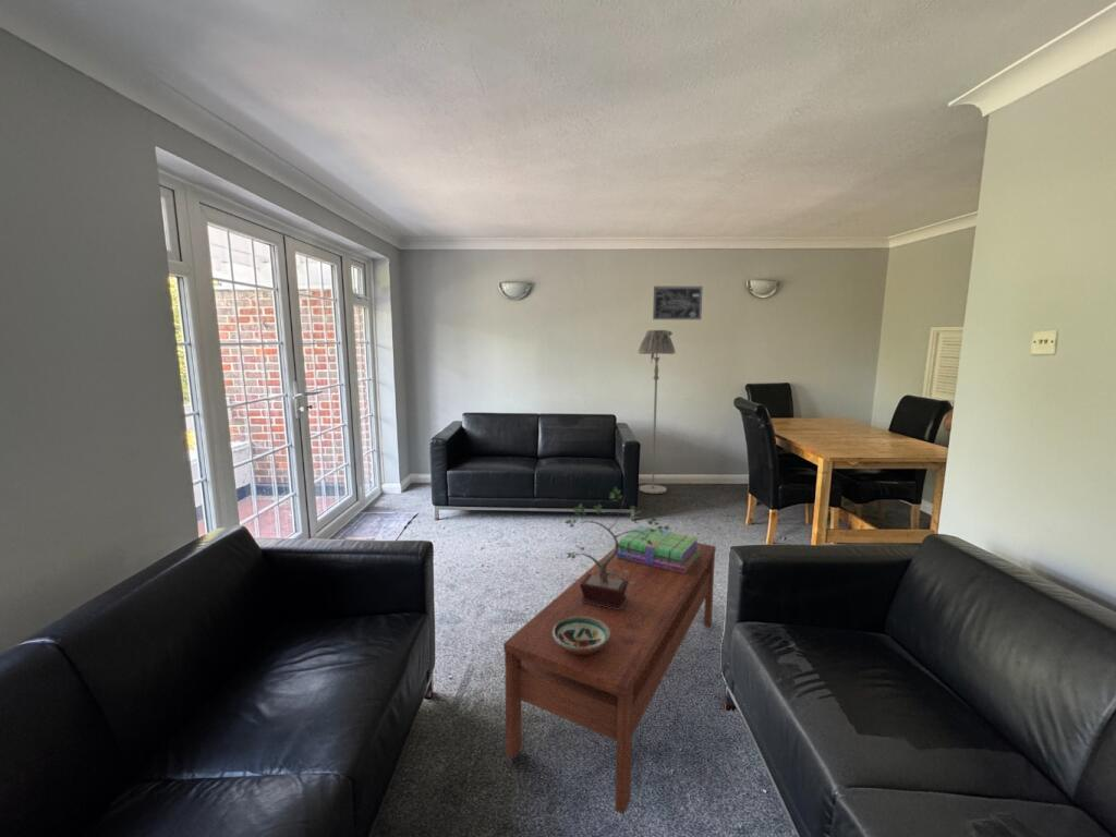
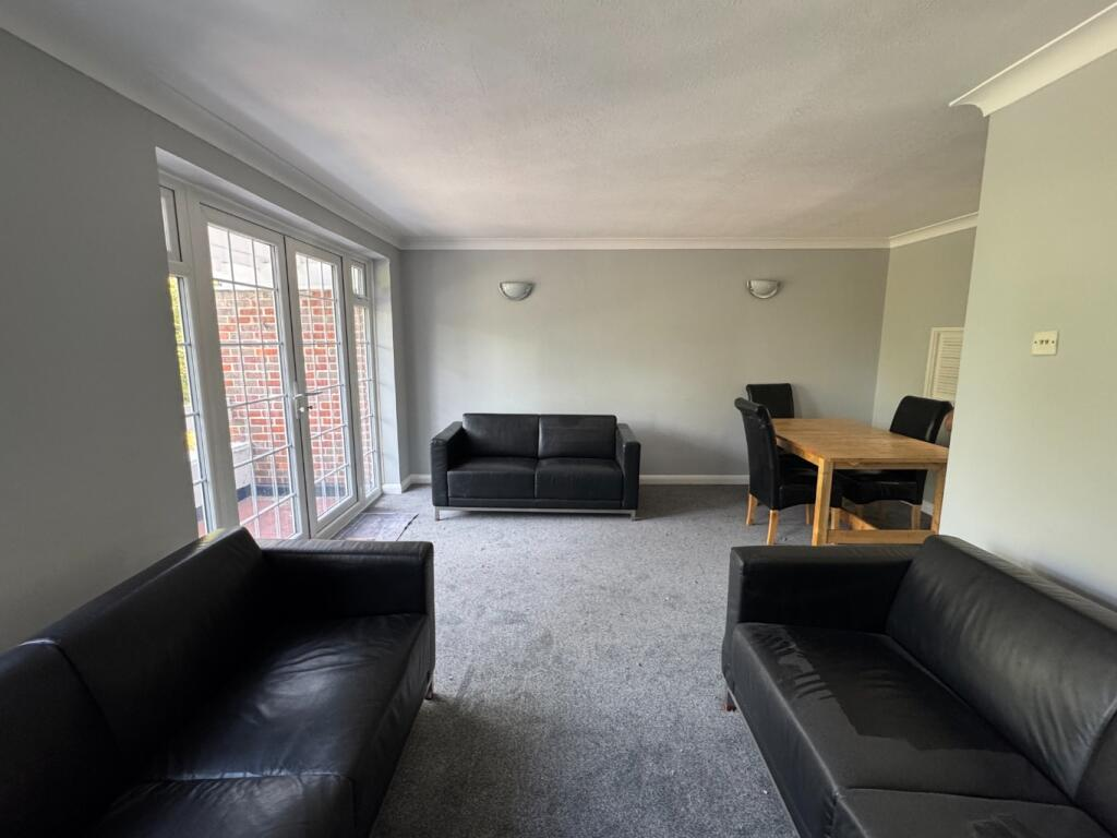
- decorative bowl [553,617,610,655]
- floor lamp [638,329,677,495]
- stack of books [617,524,700,573]
- wall art [652,286,703,320]
- coffee table [502,542,717,815]
- potted plant [563,485,671,609]
